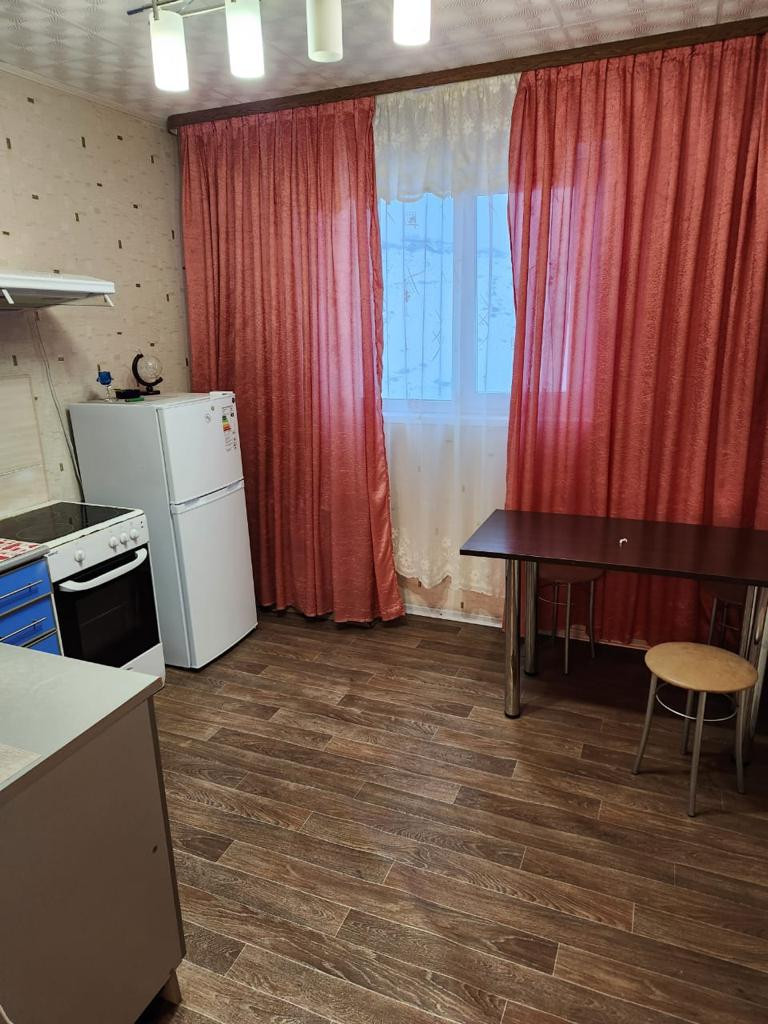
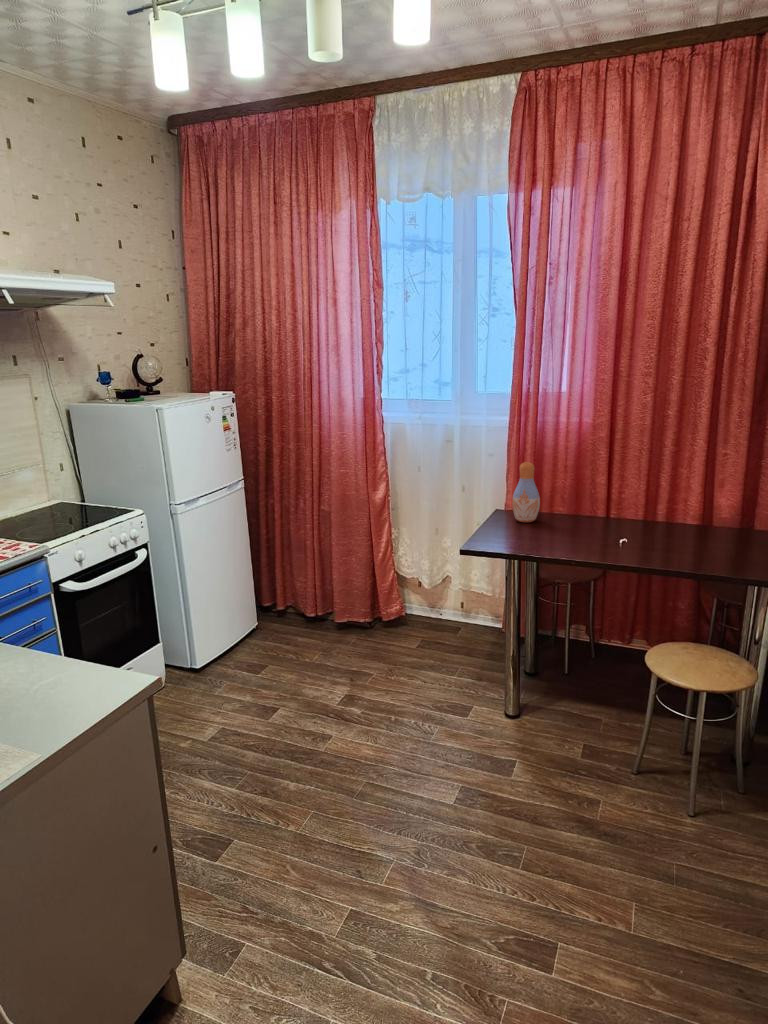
+ vase [511,461,541,523]
